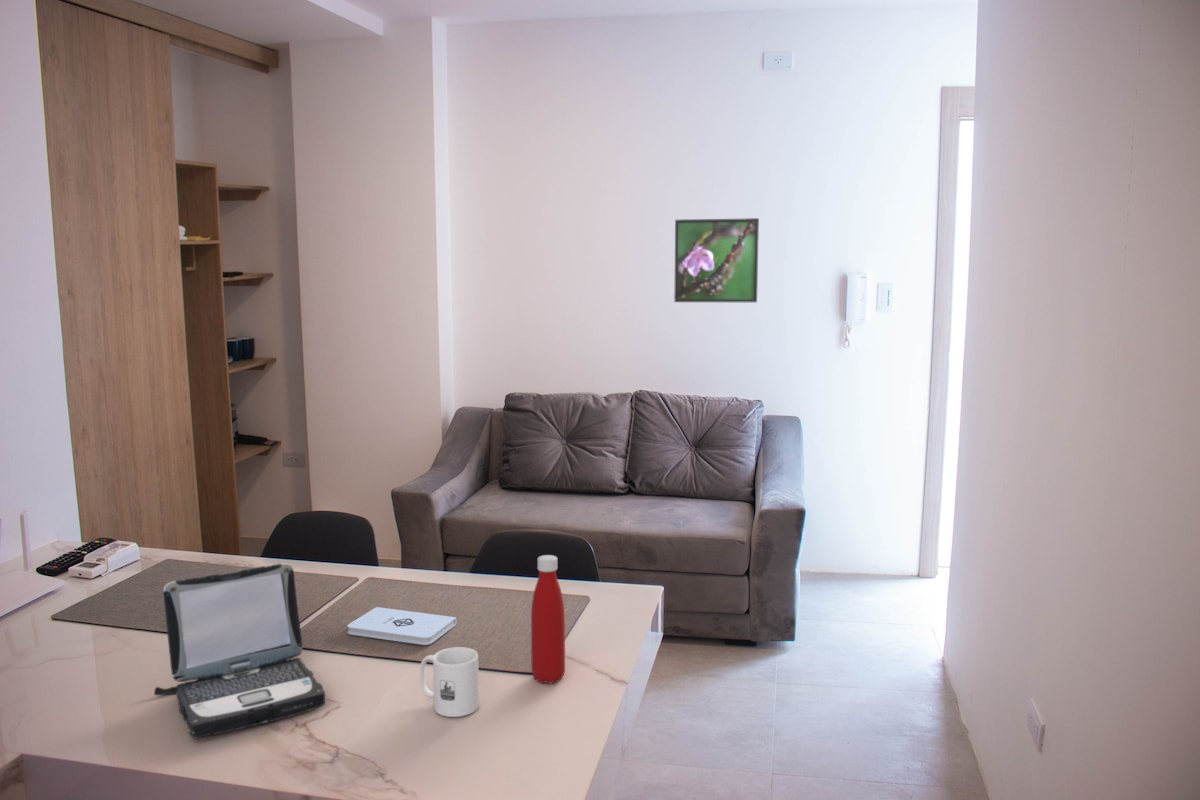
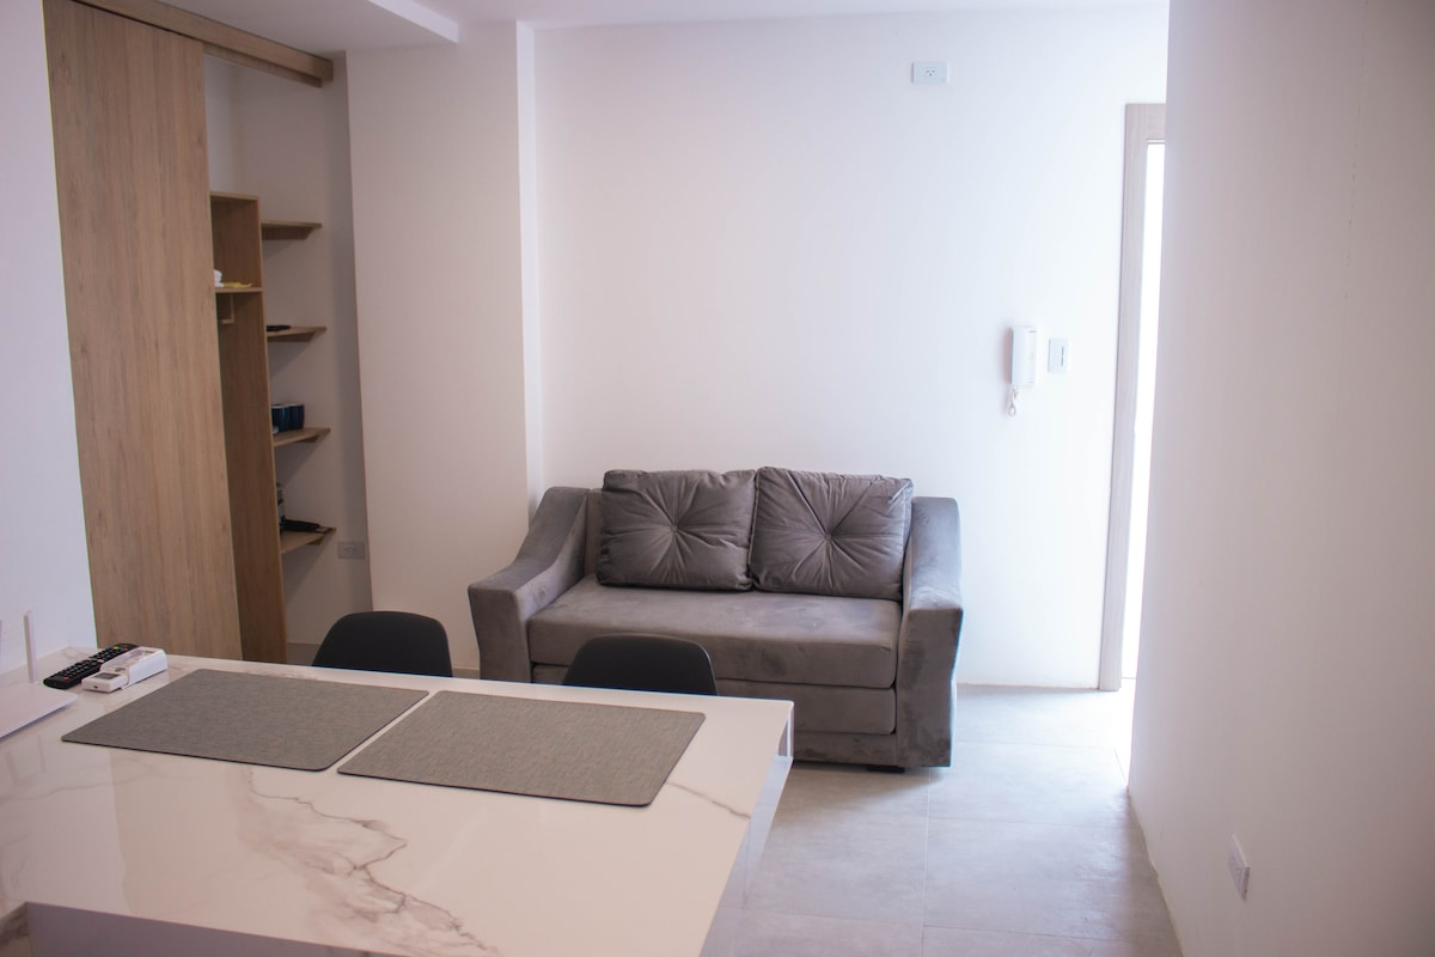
- bottle [530,554,566,685]
- mug [419,646,480,718]
- notepad [346,606,457,646]
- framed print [673,217,760,303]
- laptop [153,562,326,739]
